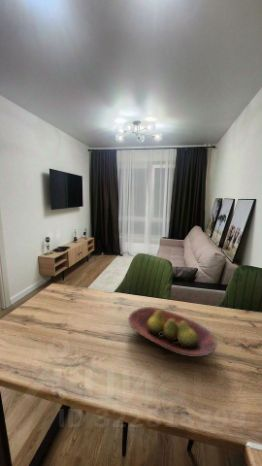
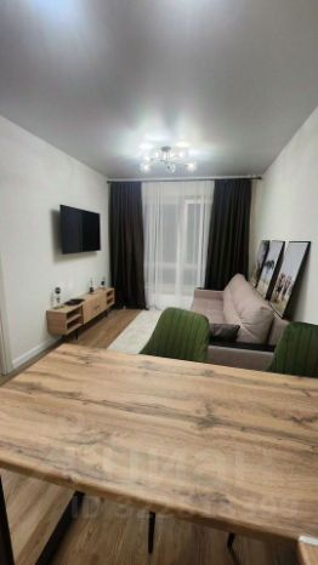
- fruit bowl [127,306,218,358]
